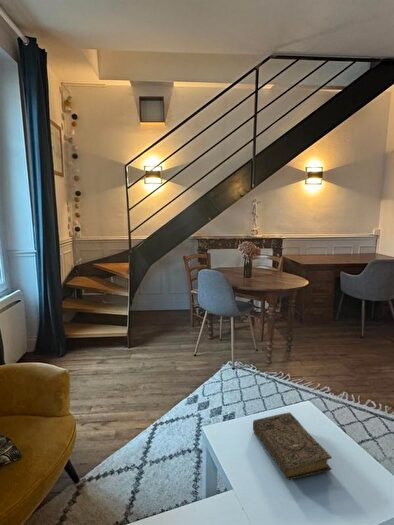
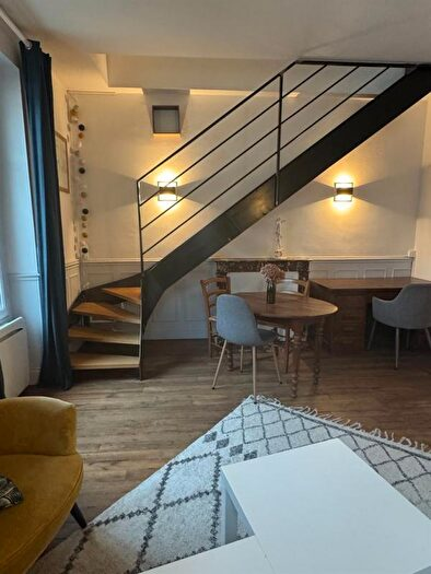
- book [252,412,333,481]
